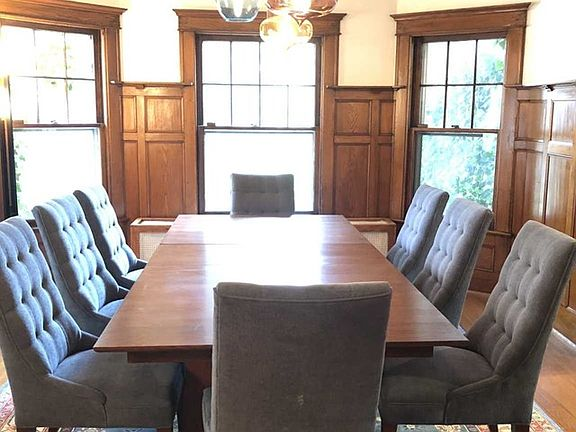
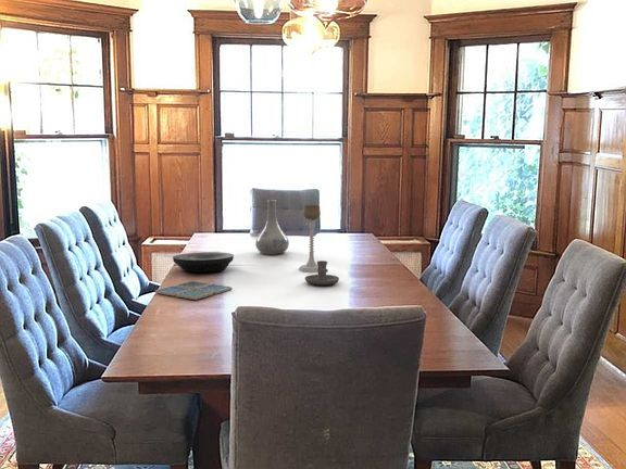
+ plate [172,251,235,274]
+ vase [254,199,290,256]
+ candle holder [298,204,322,274]
+ drink coaster [154,280,233,301]
+ candle holder [304,259,340,287]
